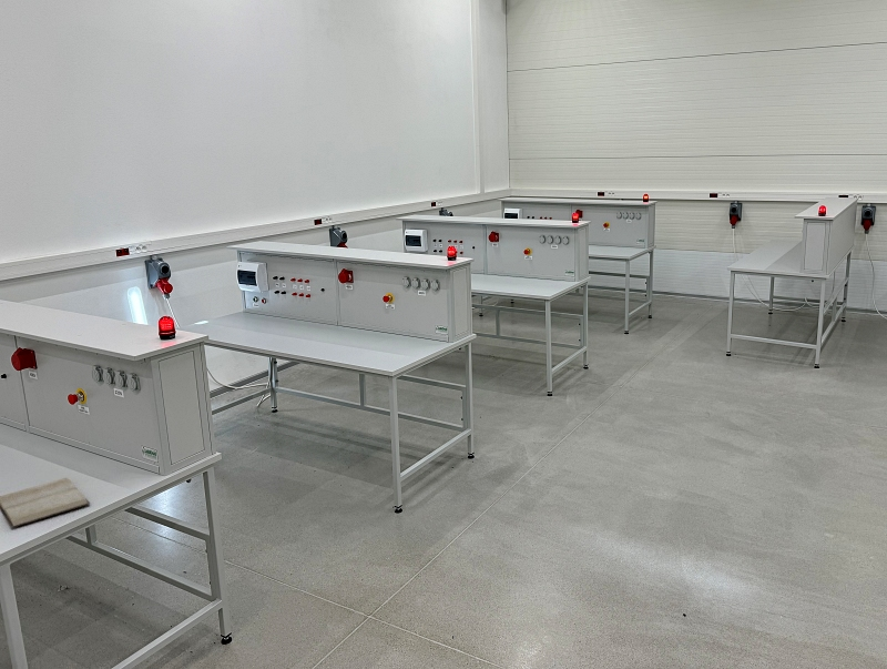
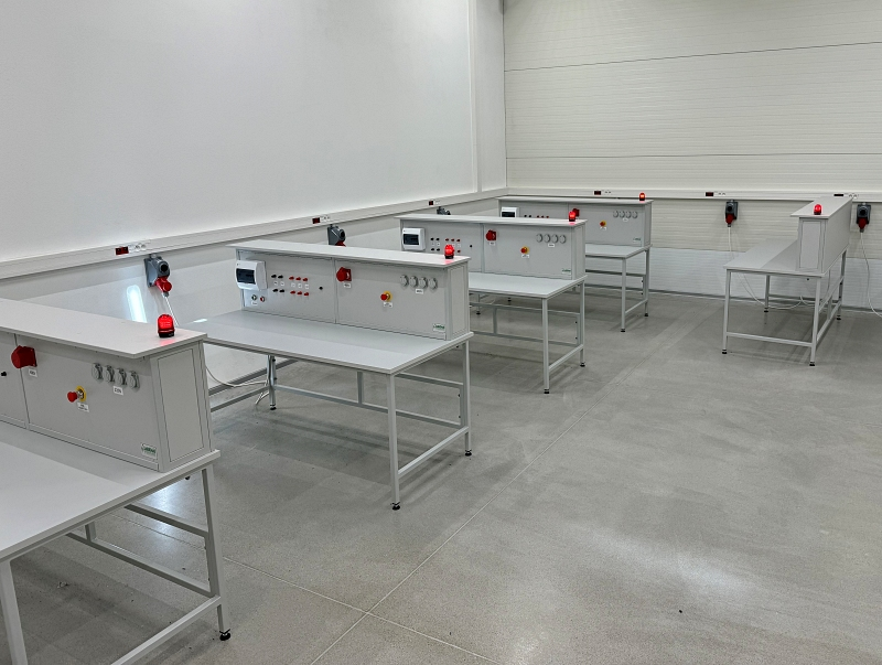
- book [0,477,91,529]
